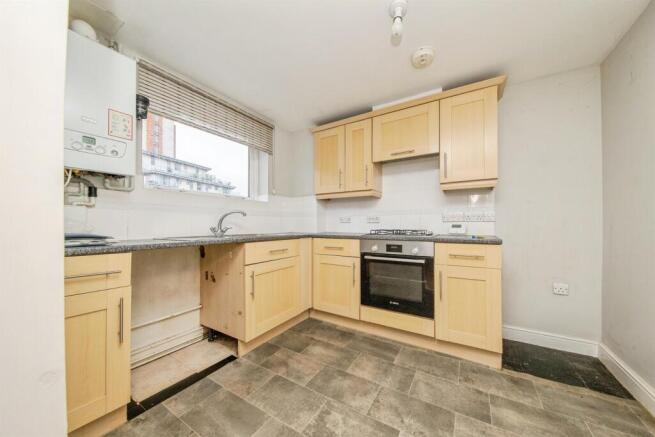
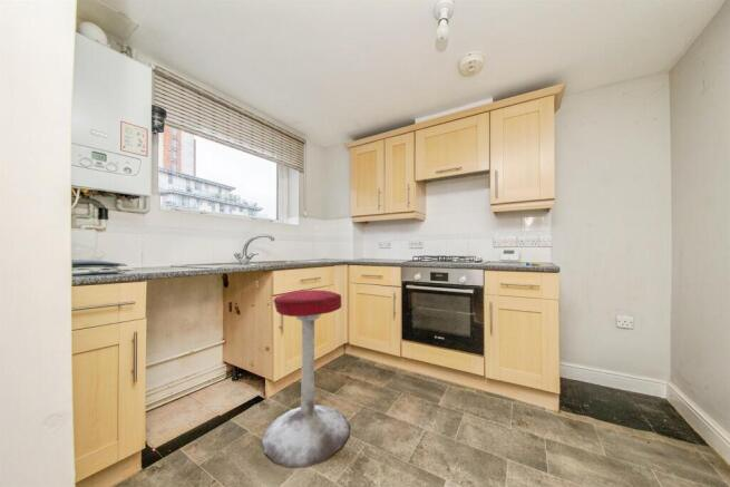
+ stool [261,289,350,468]
